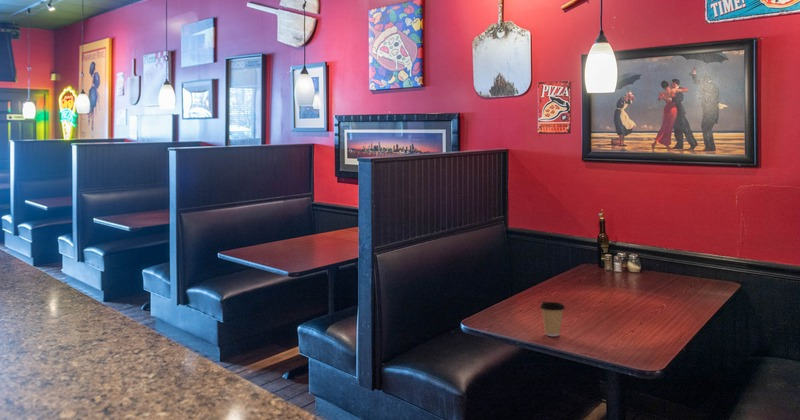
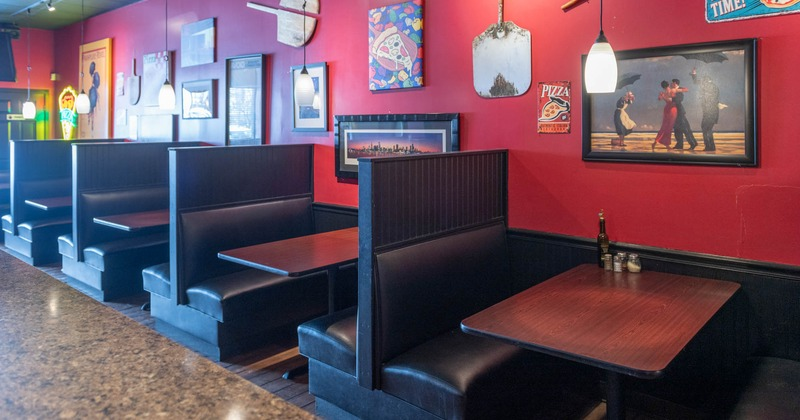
- coffee cup [539,300,566,337]
